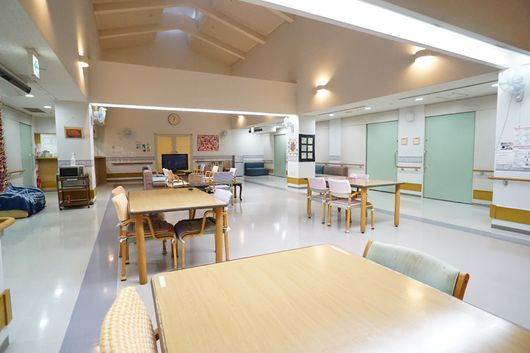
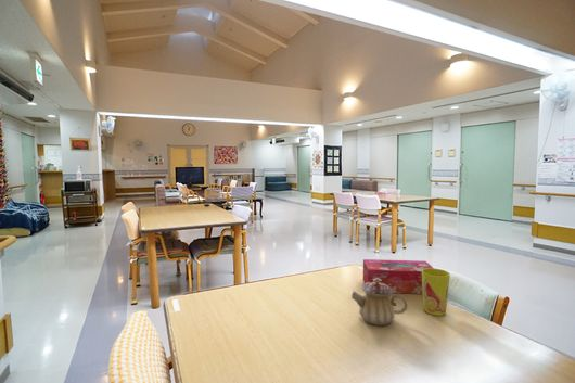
+ cup [422,267,451,317]
+ teapot [350,278,409,327]
+ tissue box [362,258,434,295]
